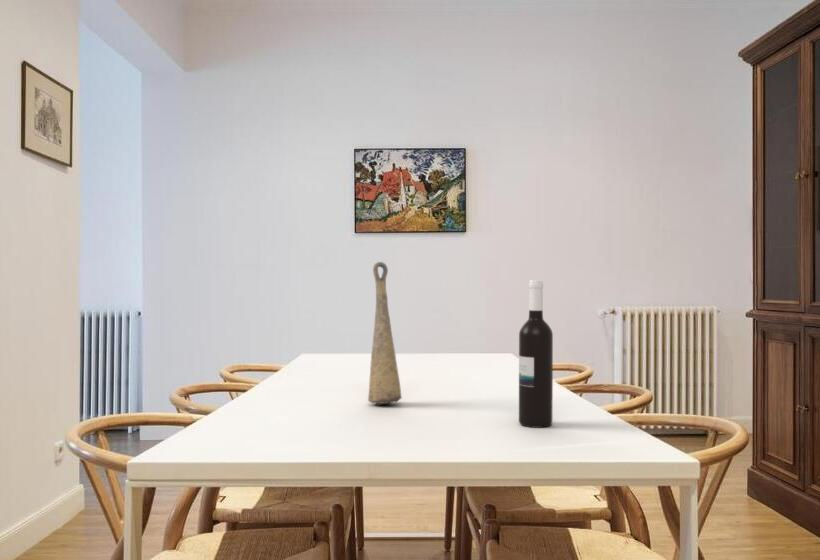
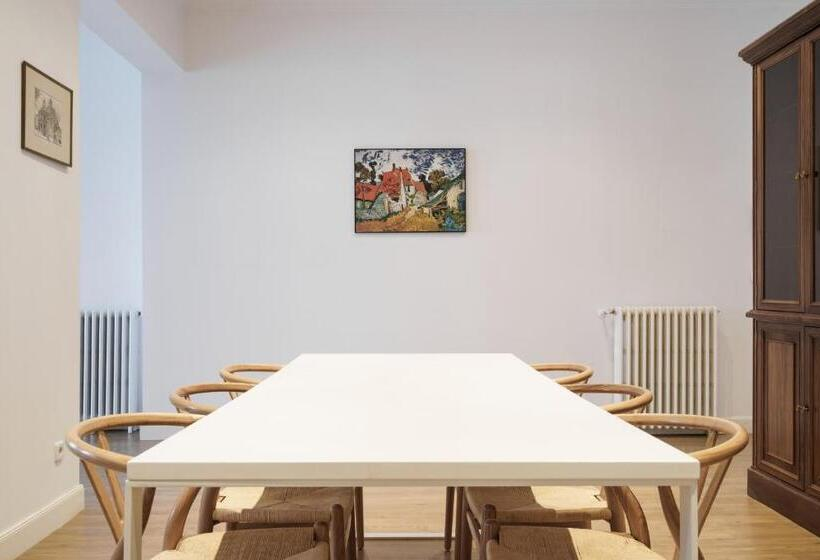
- decorative vase [367,261,403,406]
- wine bottle [518,279,554,429]
